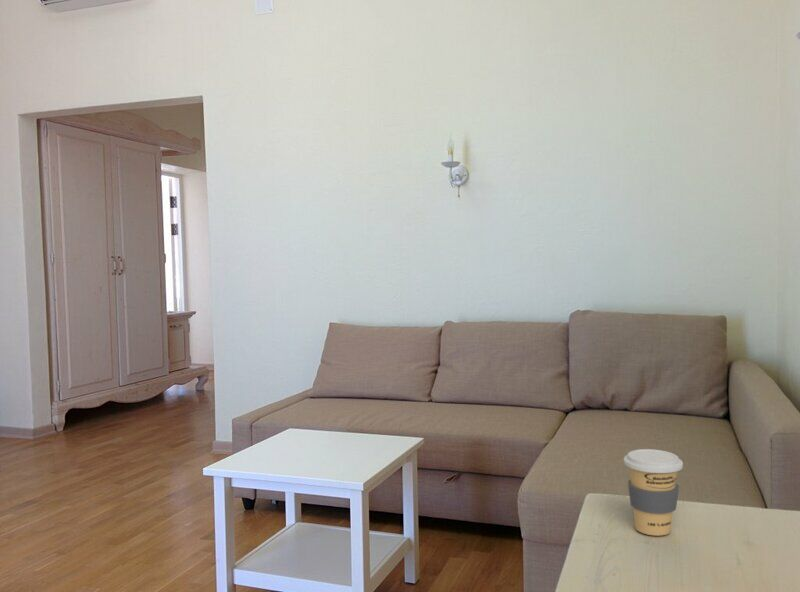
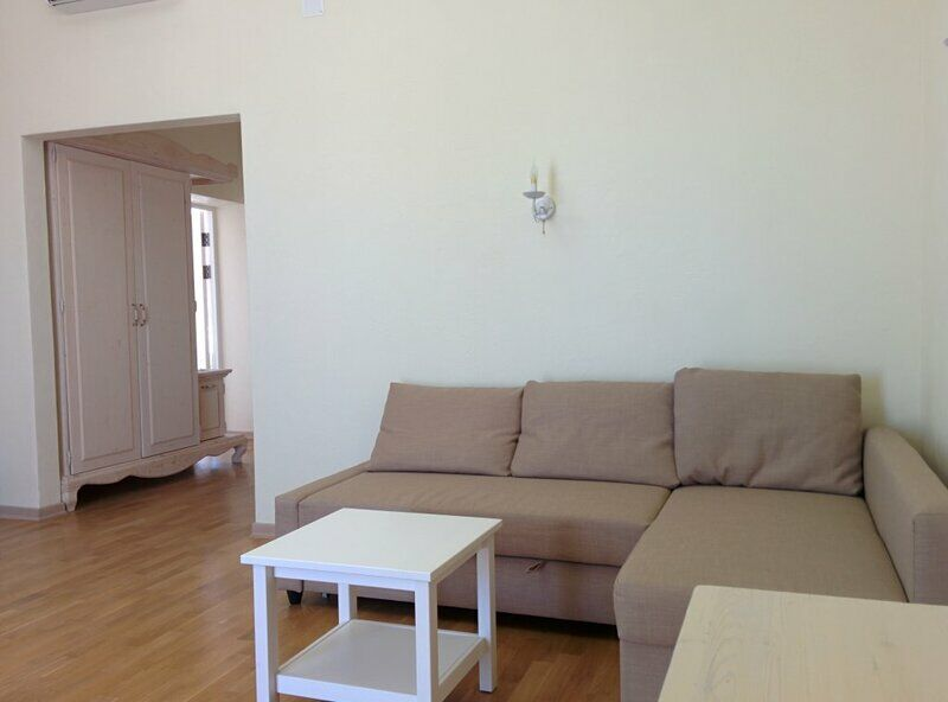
- coffee cup [623,448,684,537]
